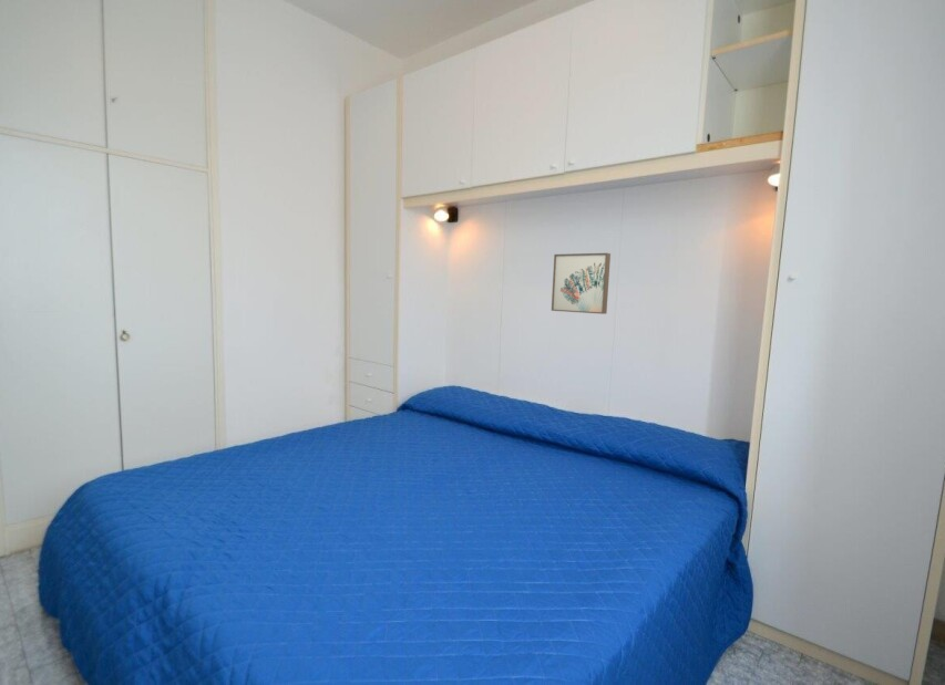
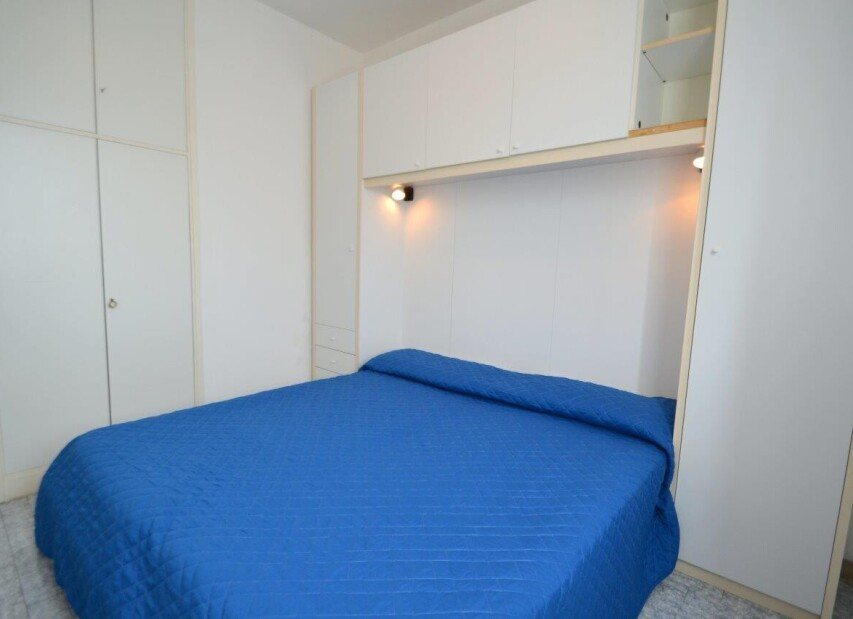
- wall art [551,252,612,315]
